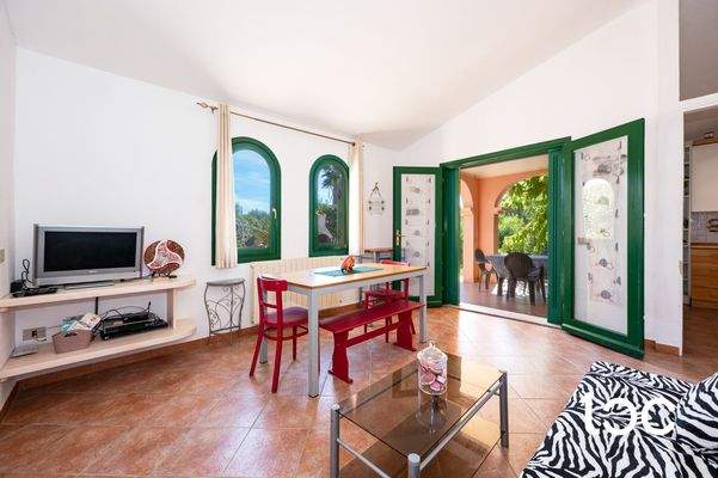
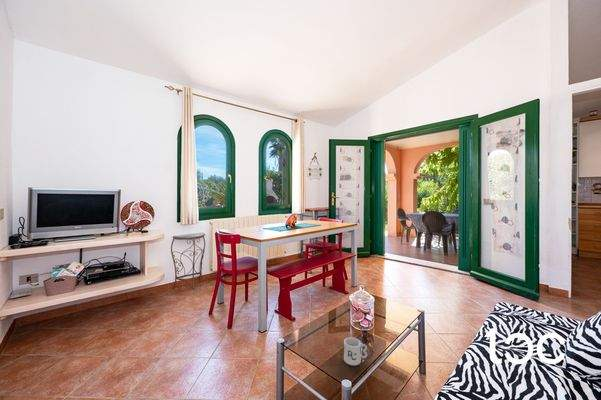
+ mug [343,336,368,367]
